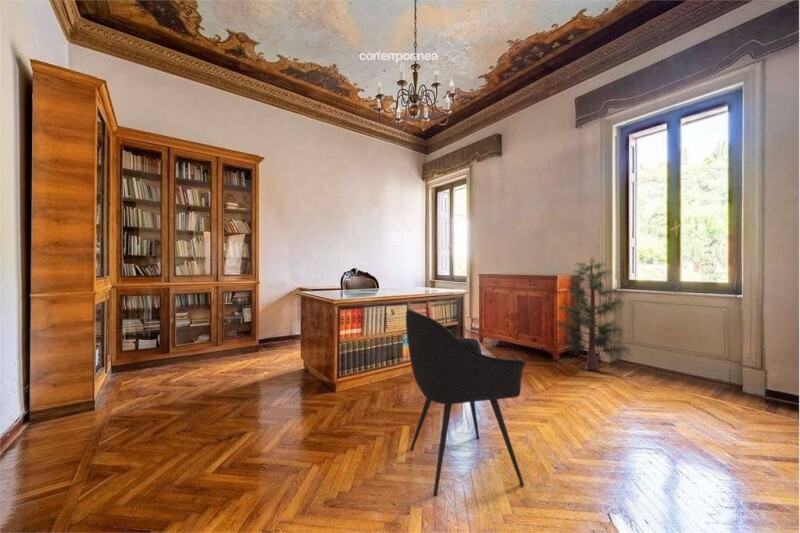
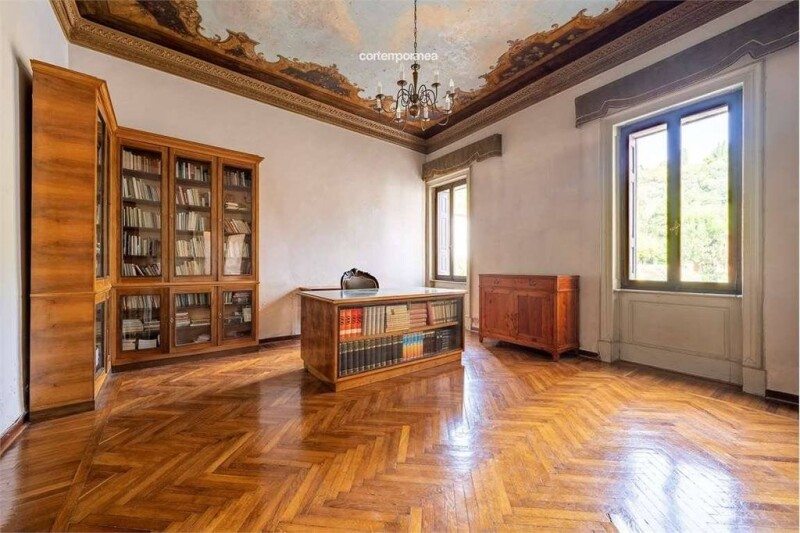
- pine tree [551,255,634,372]
- armchair [405,308,527,497]
